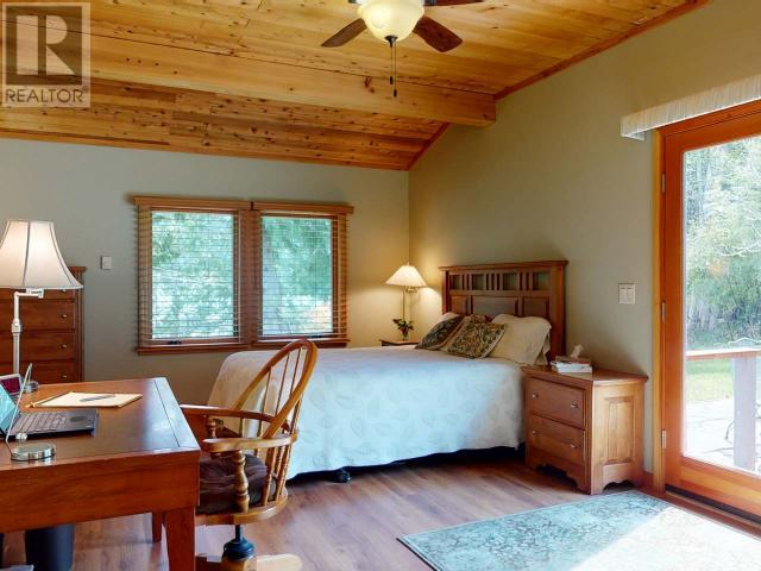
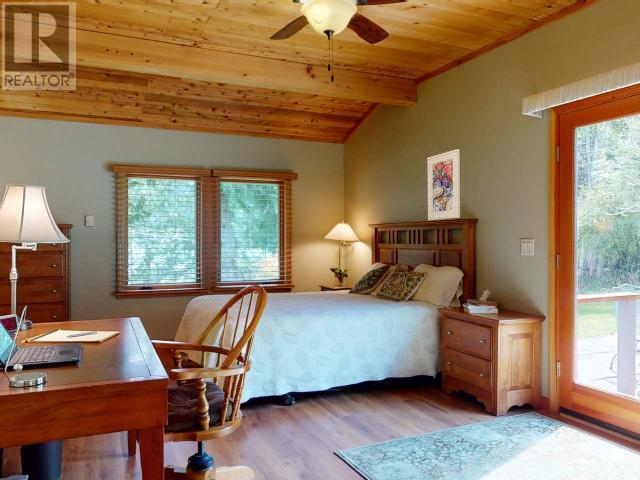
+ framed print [426,148,461,221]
